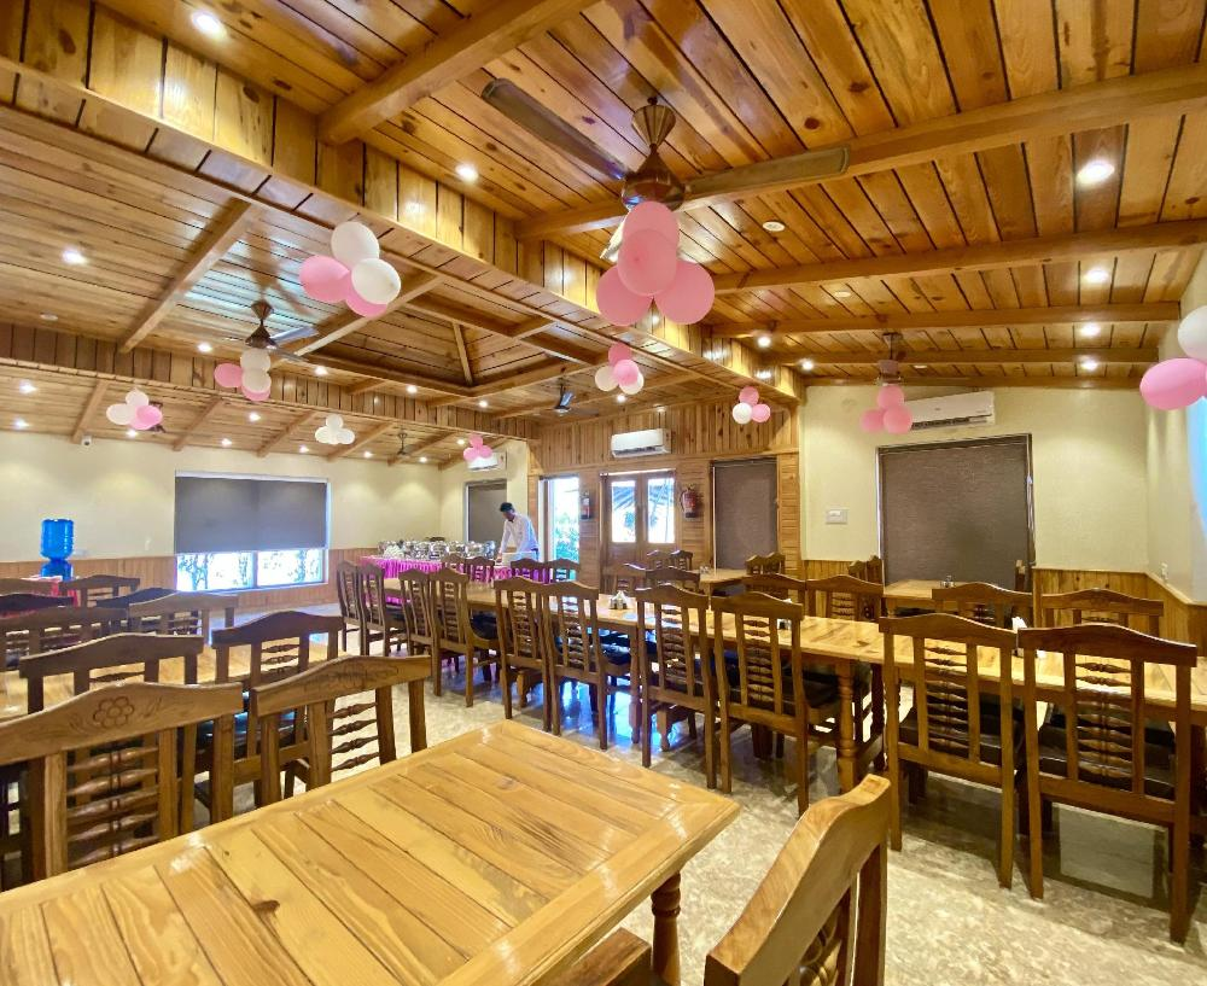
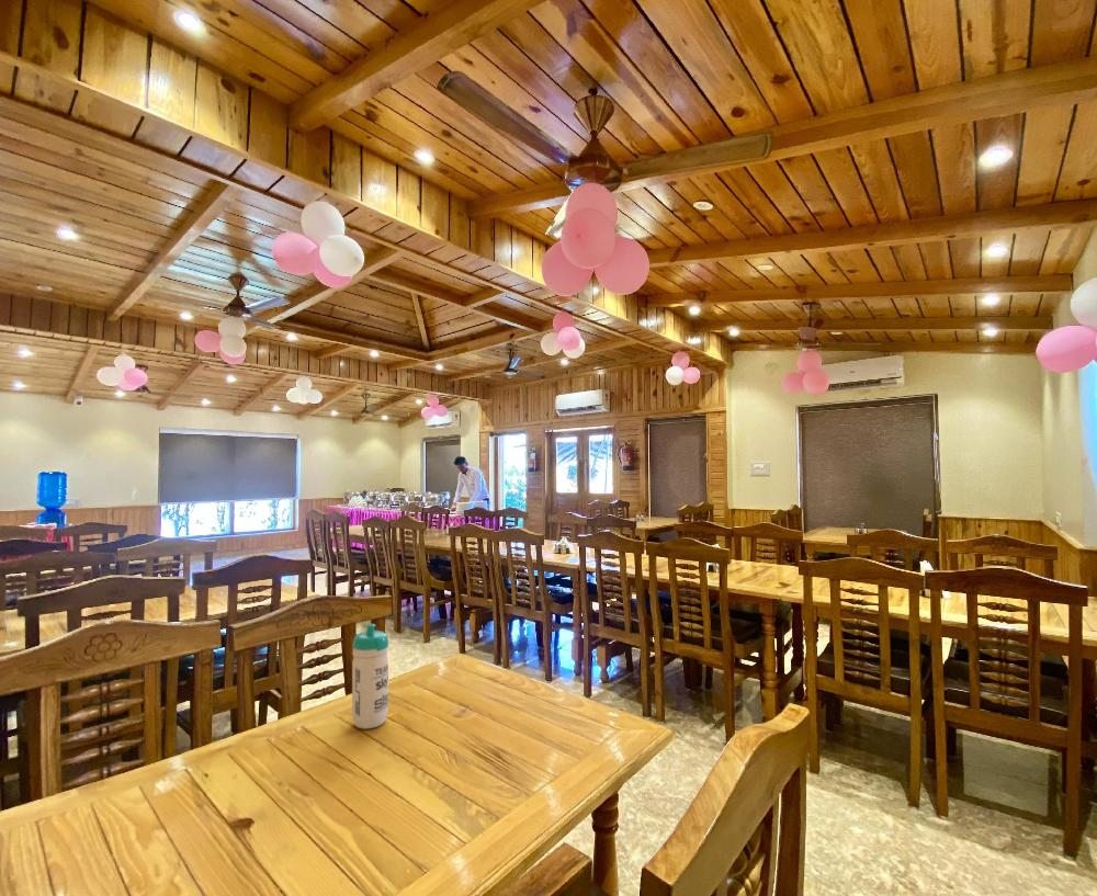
+ water bottle [351,623,389,729]
